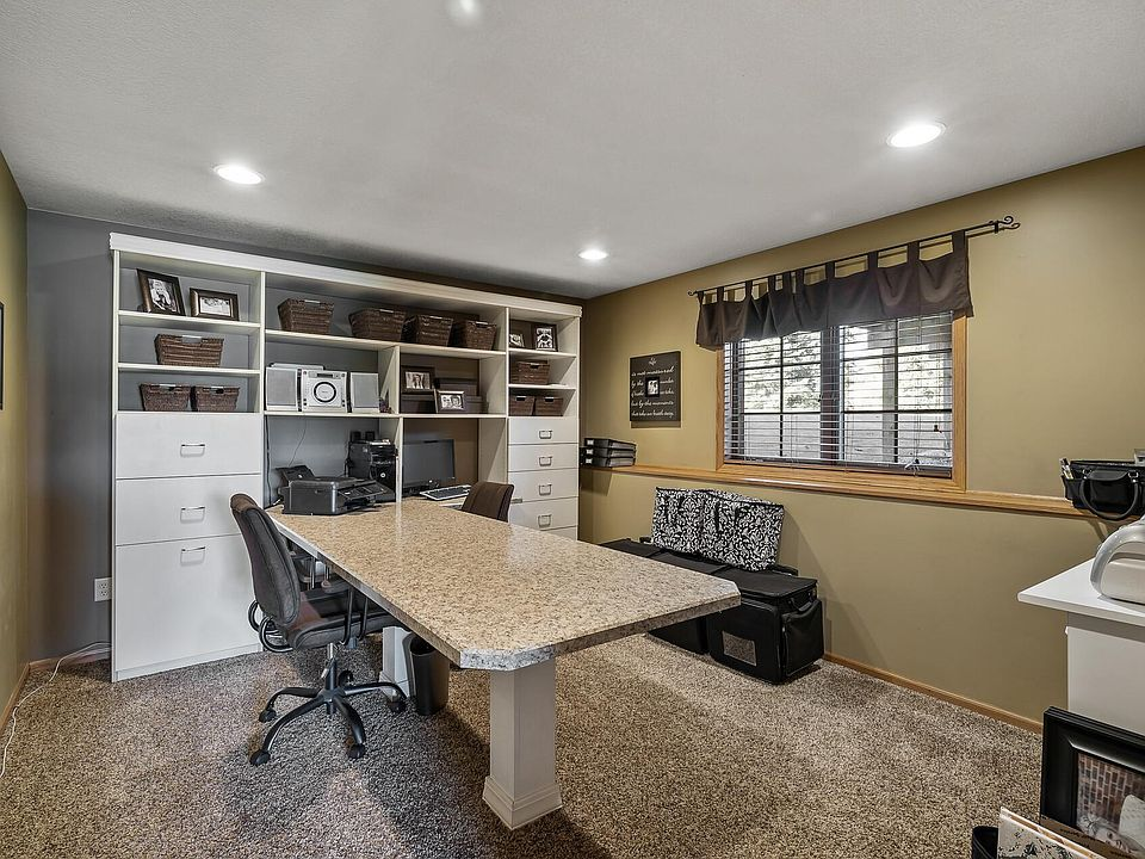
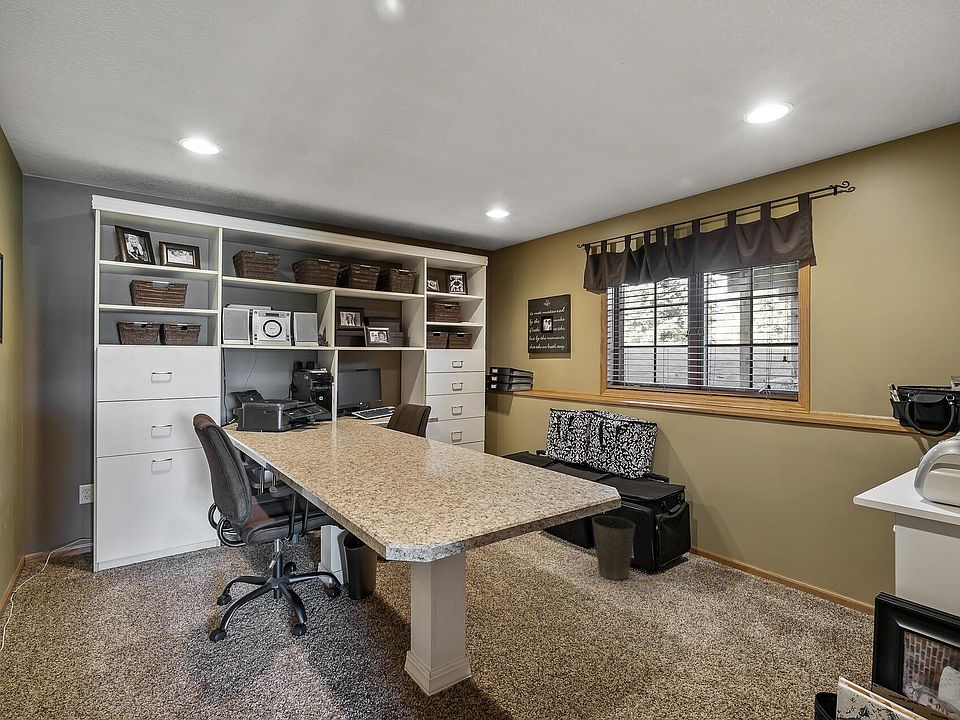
+ waste basket [591,515,636,581]
